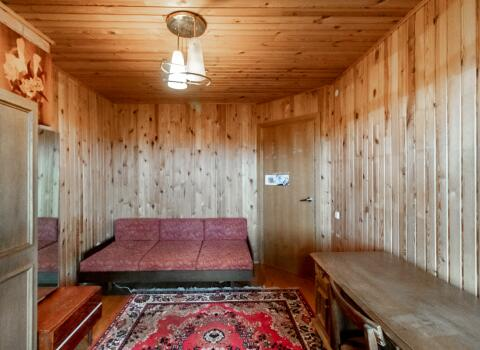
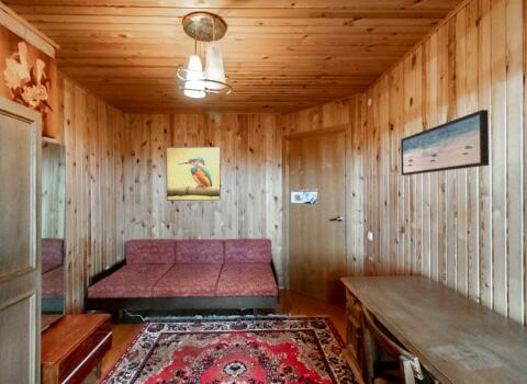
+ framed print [165,146,222,202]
+ wall art [400,109,490,177]
